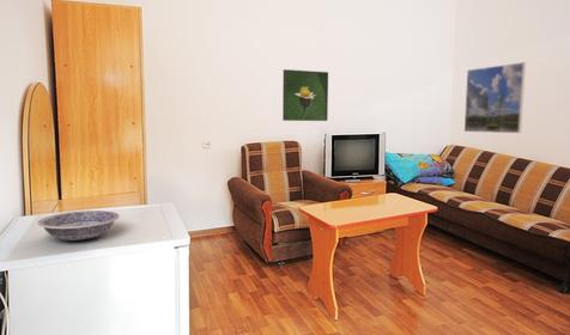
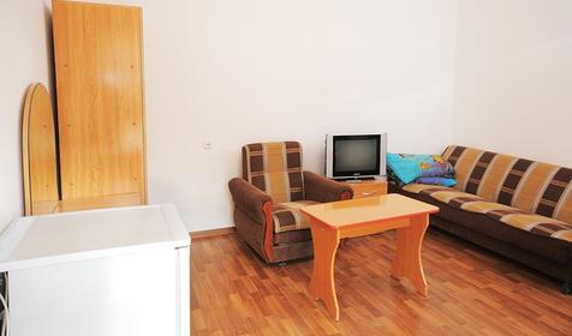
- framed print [281,68,329,122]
- bowl [36,209,121,242]
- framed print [463,61,527,134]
